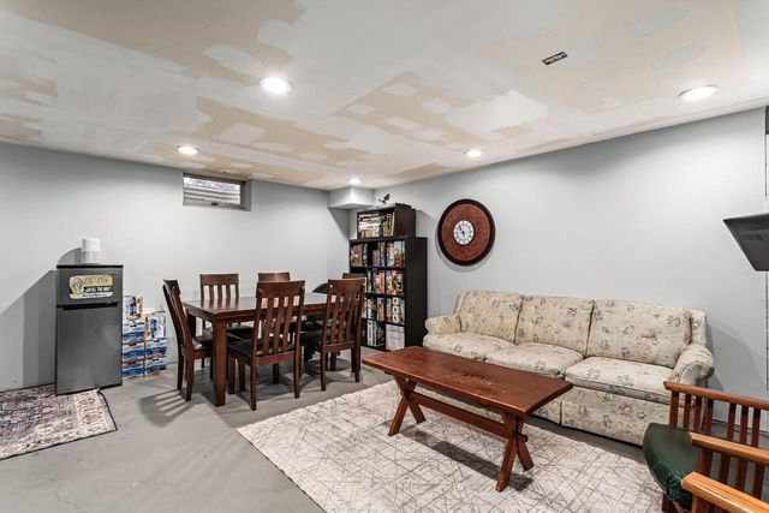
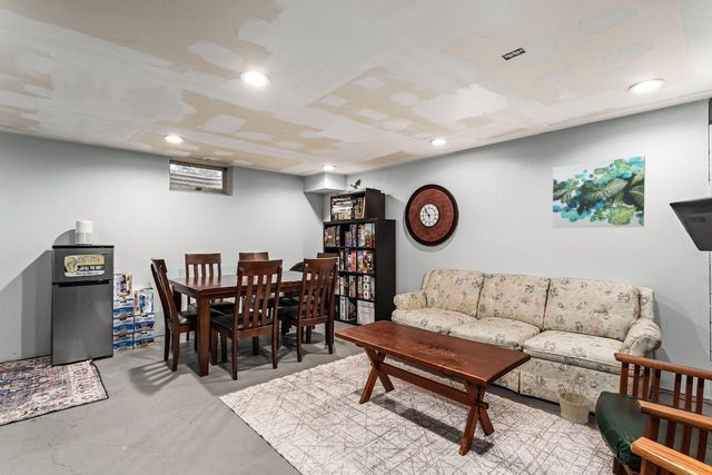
+ basket [557,374,593,425]
+ wall art [552,155,646,229]
